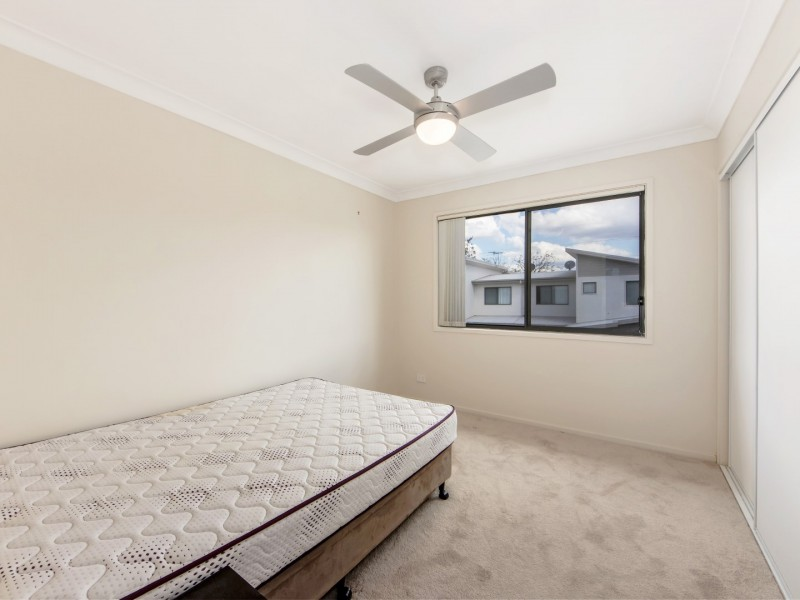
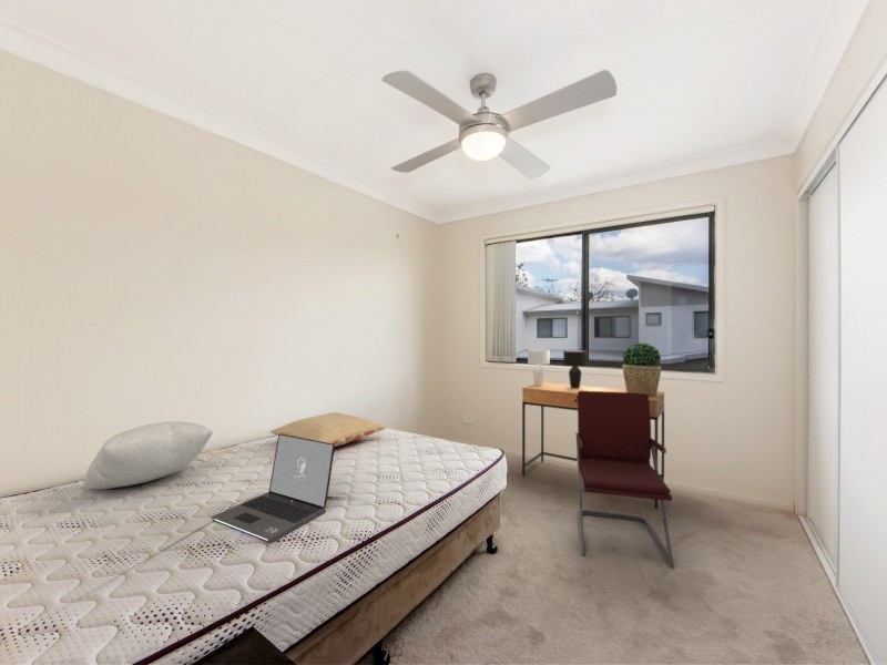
+ pillow [81,420,214,491]
+ table lamp [527,348,588,389]
+ potted plant [621,342,663,396]
+ office chair [574,391,675,570]
+ laptop [211,433,336,543]
+ desk [521,381,665,510]
+ pillow [269,411,387,448]
